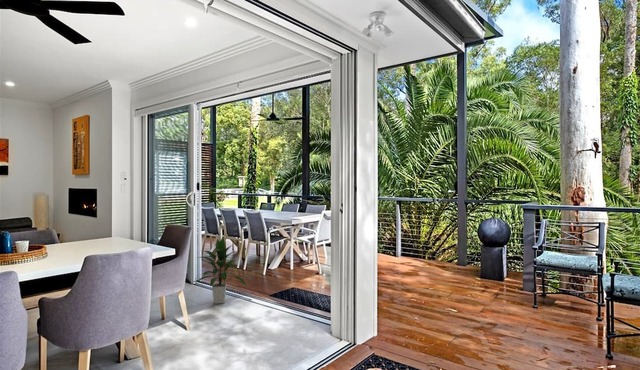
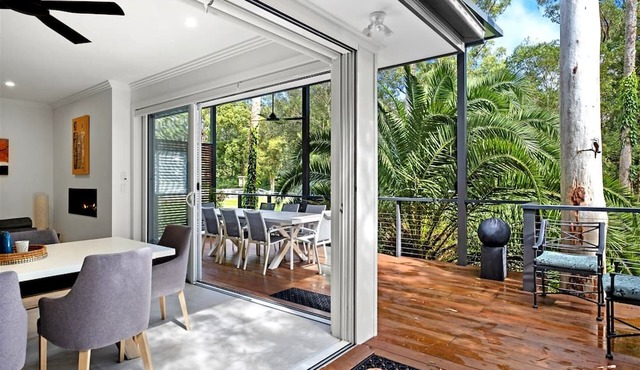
- indoor plant [195,237,248,305]
